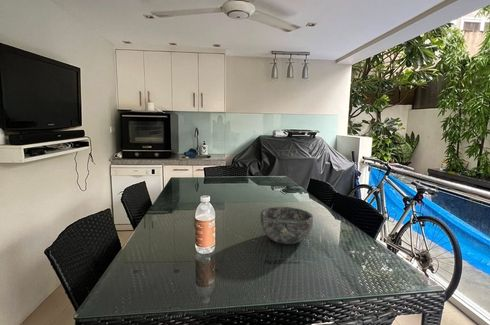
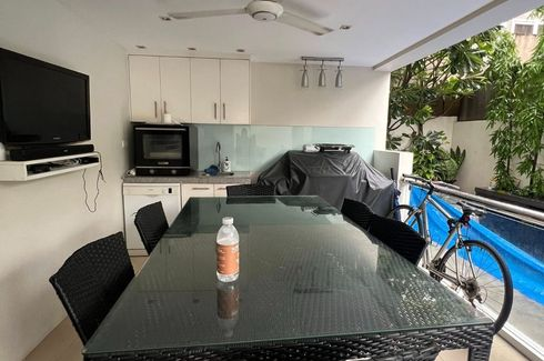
- bowl [260,206,314,245]
